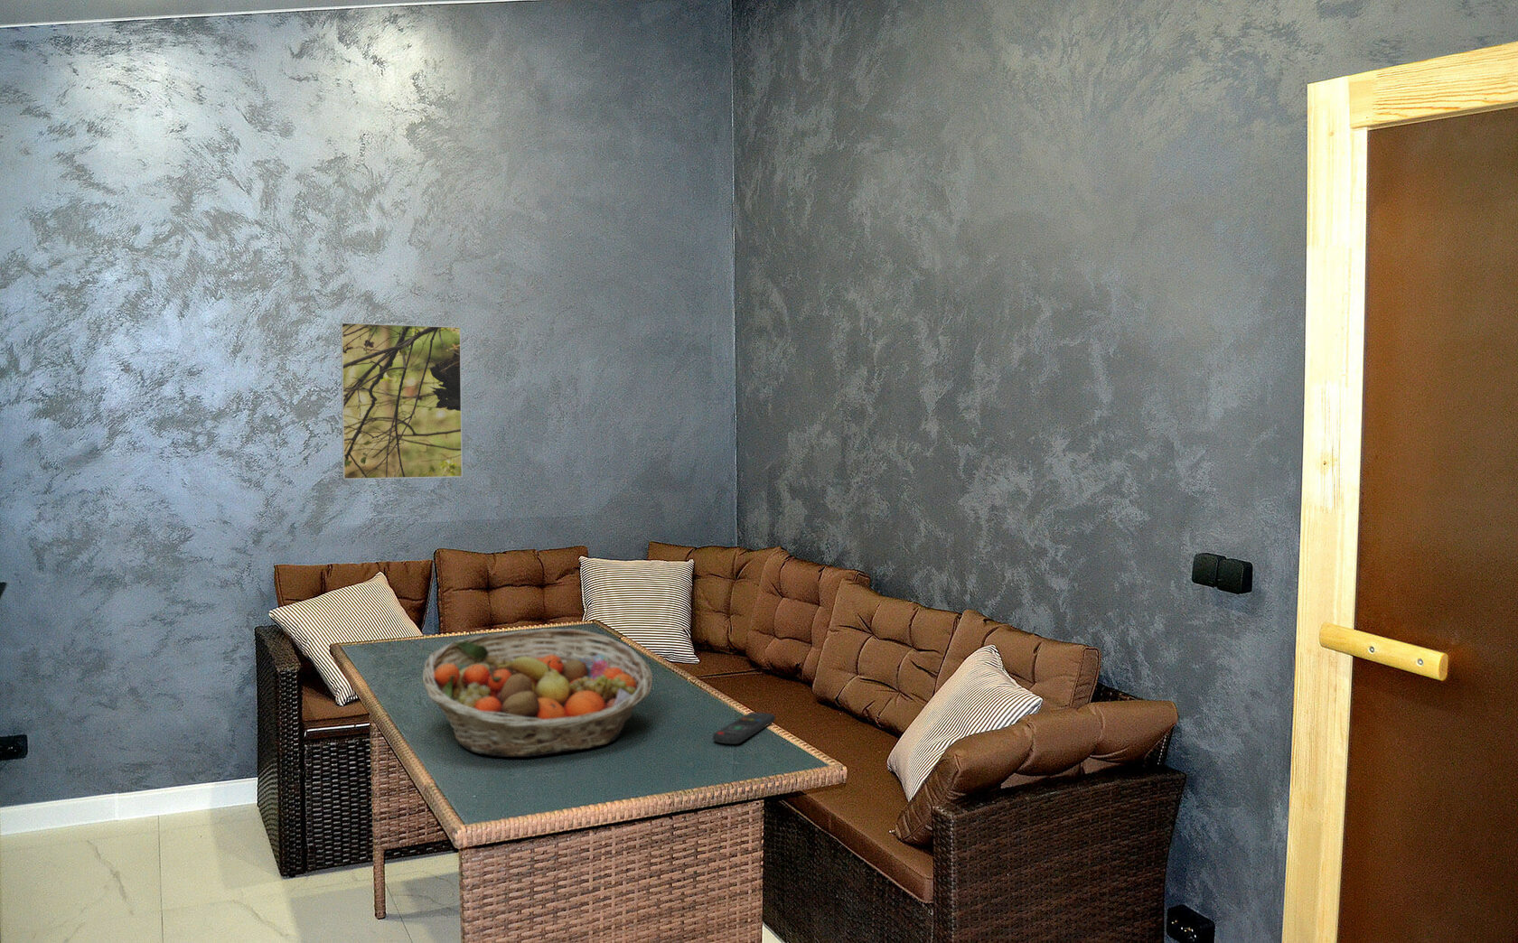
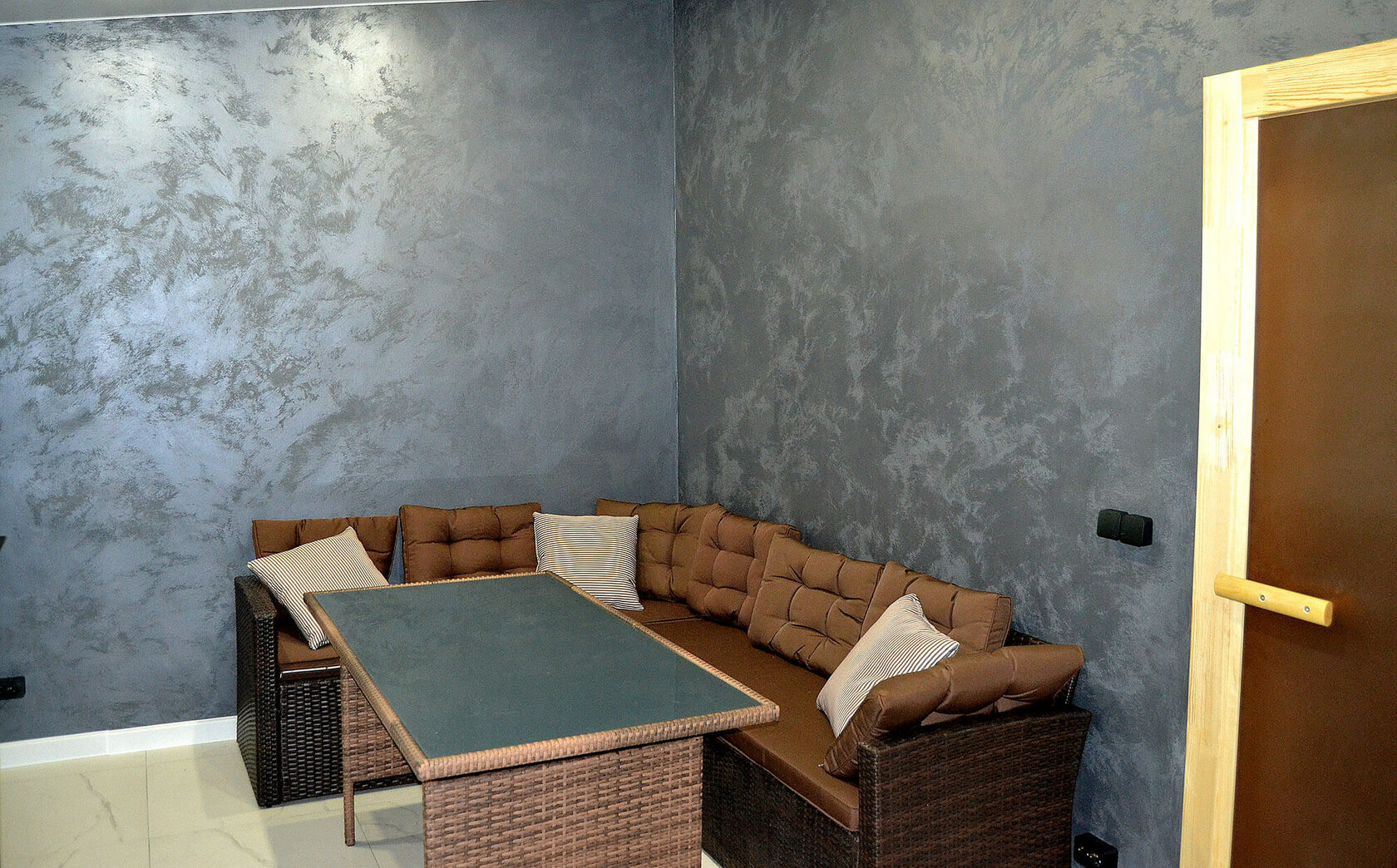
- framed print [340,322,464,480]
- remote control [712,711,776,745]
- fruit basket [422,628,653,758]
